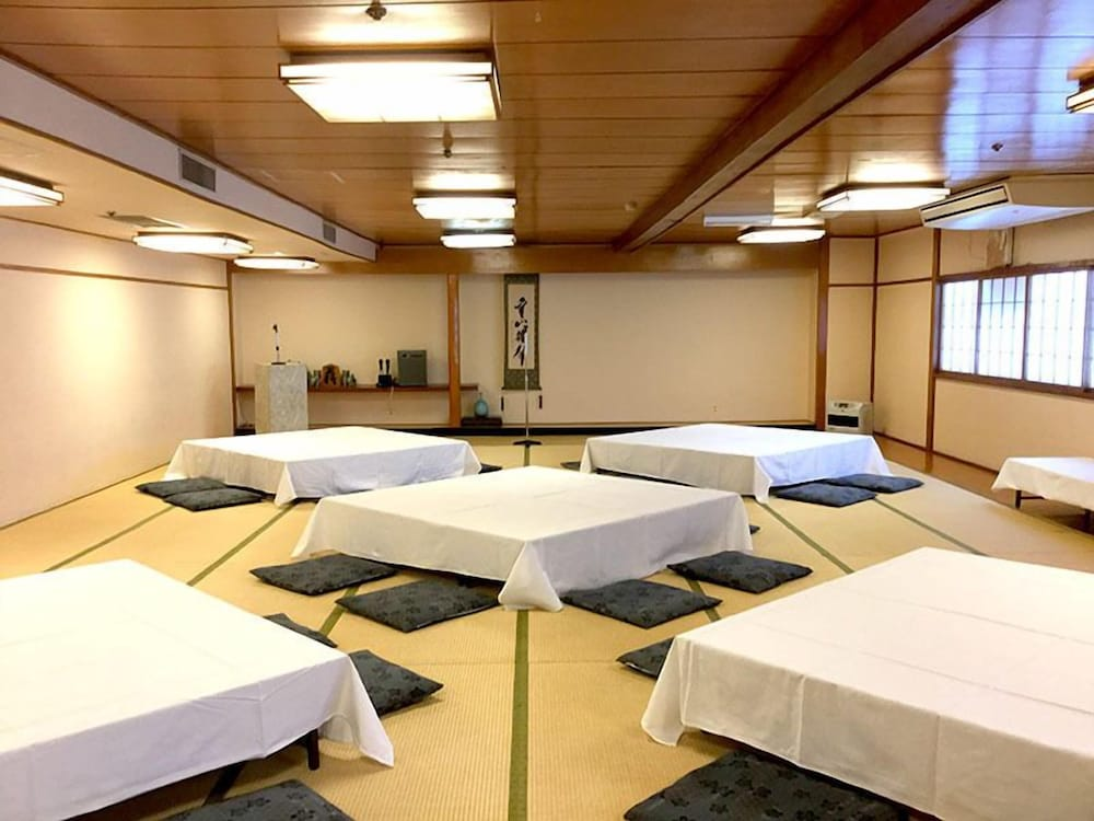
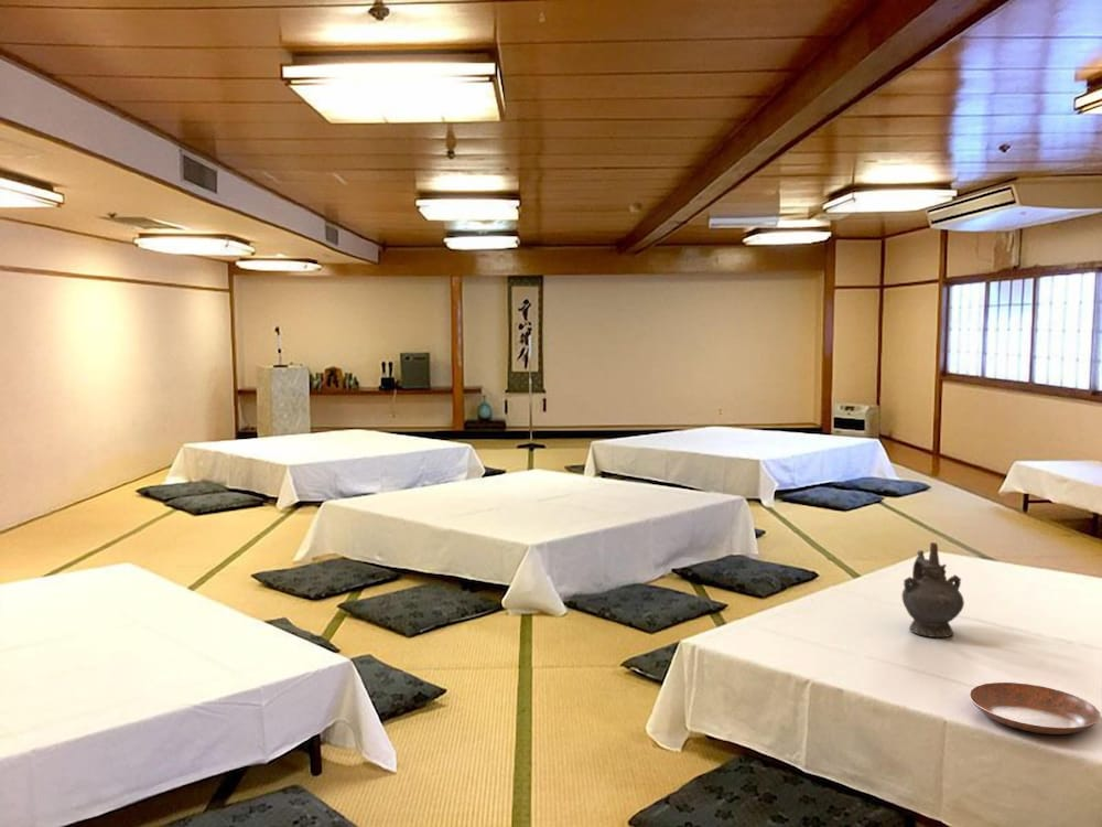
+ ceremonial vessel [900,541,965,638]
+ bowl [968,681,1102,735]
